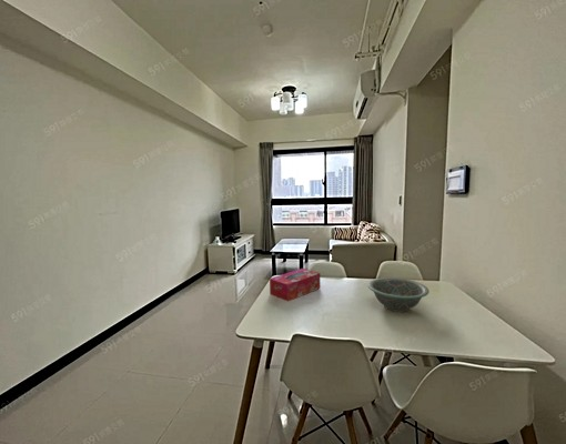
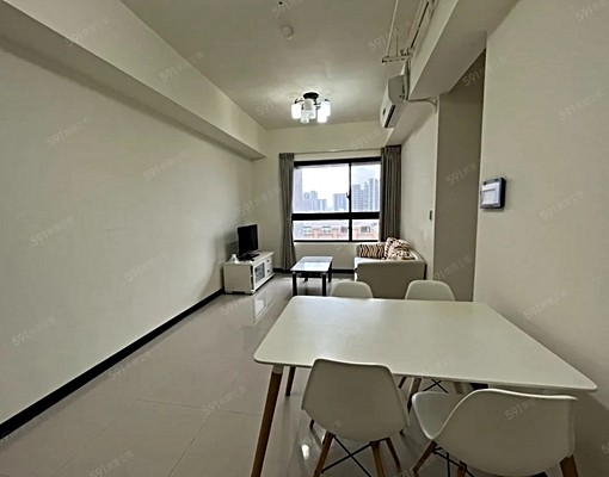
- decorative bowl [366,276,431,313]
- tissue box [269,268,322,302]
